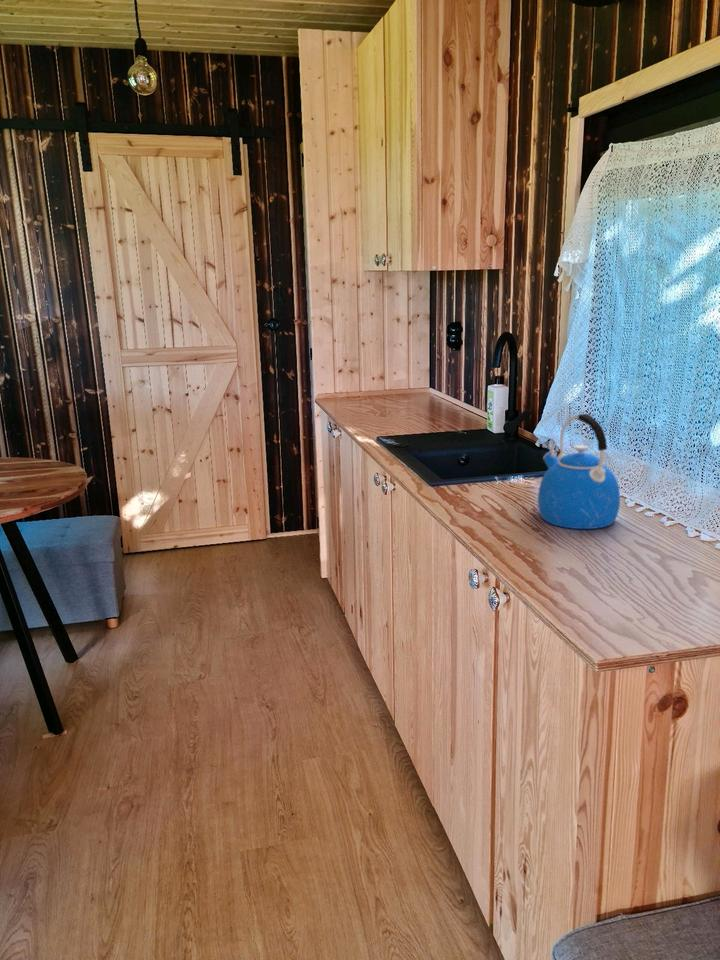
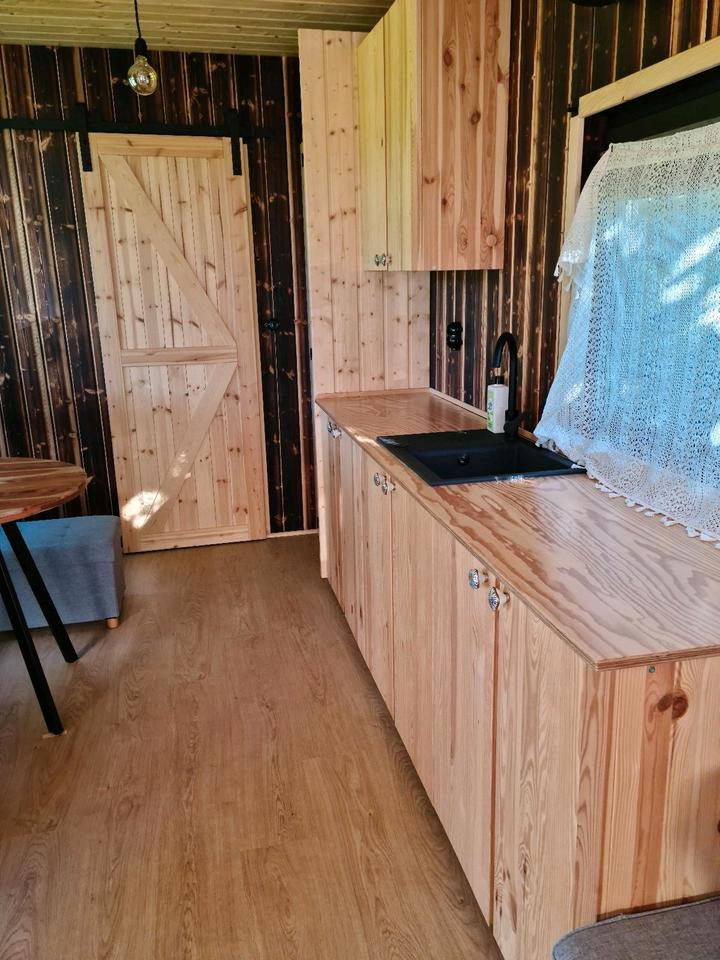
- kettle [537,413,621,530]
